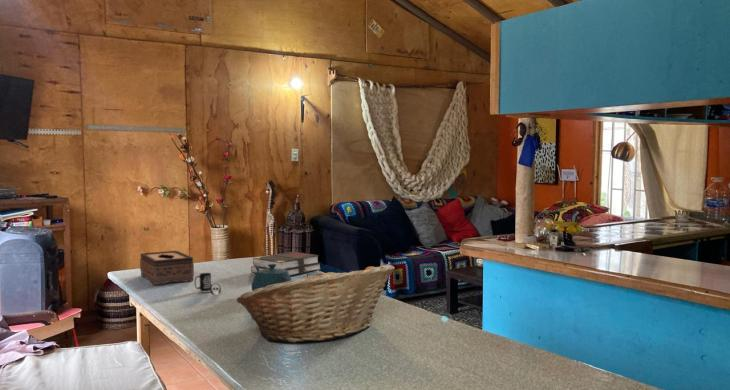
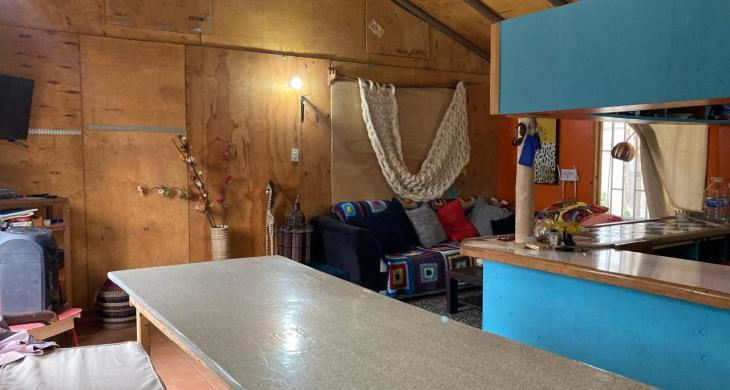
- mug [194,272,222,296]
- fruit basket [236,263,396,343]
- tissue box [139,250,195,286]
- book [250,251,322,277]
- teapot [251,264,293,291]
